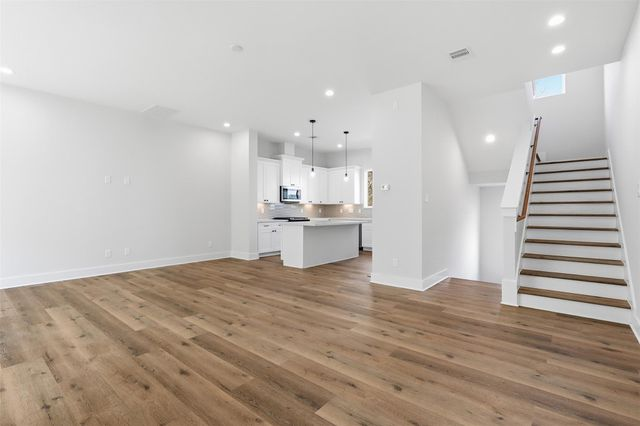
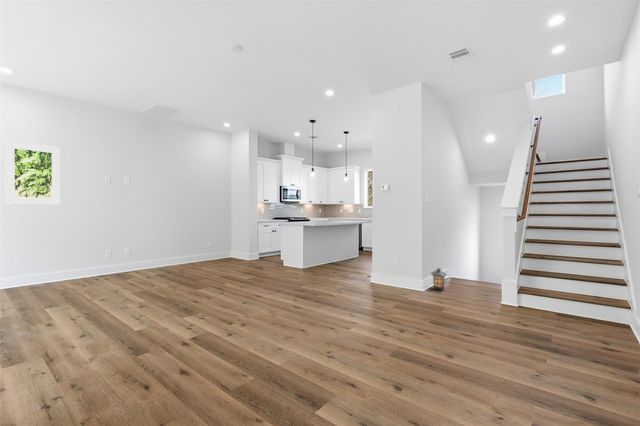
+ lantern [430,267,448,291]
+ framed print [4,140,61,205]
